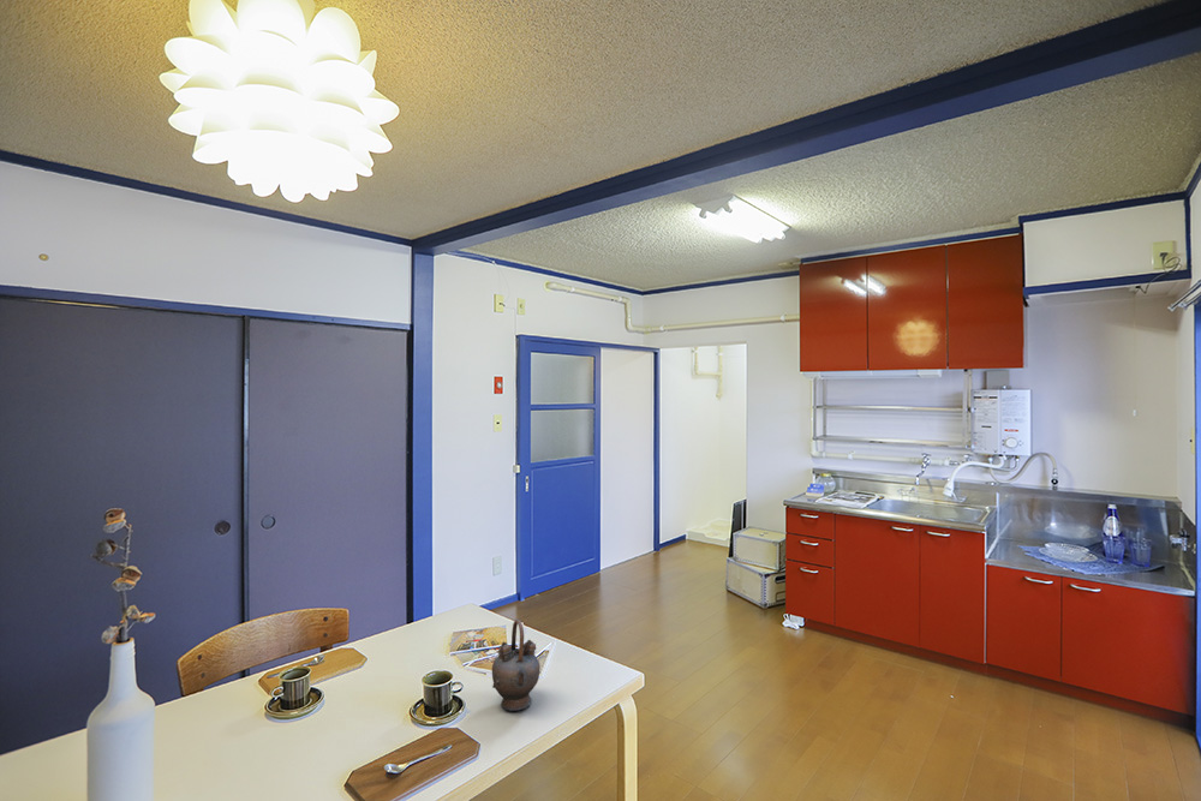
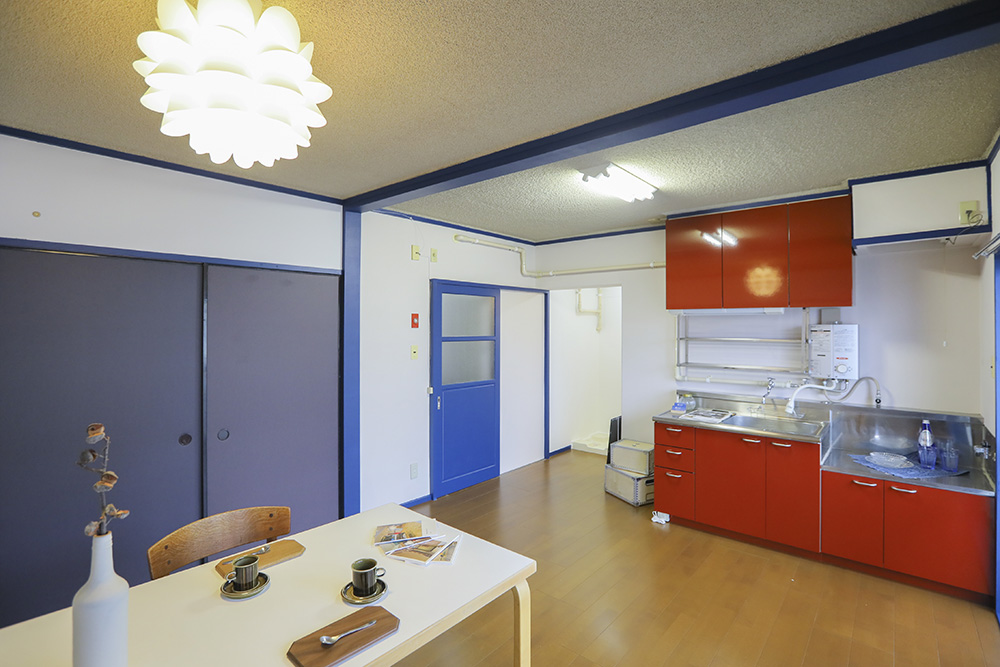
- teapot [491,618,542,712]
